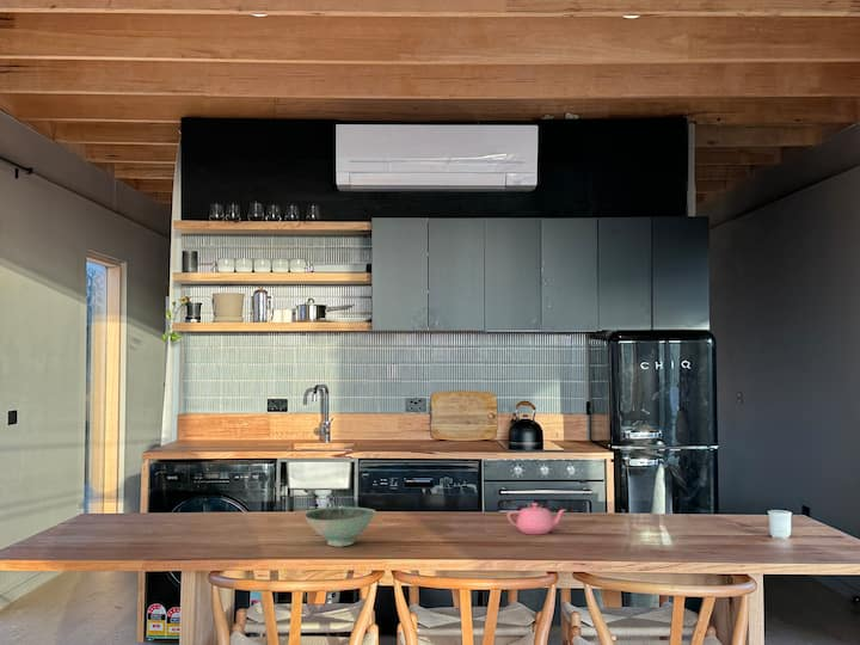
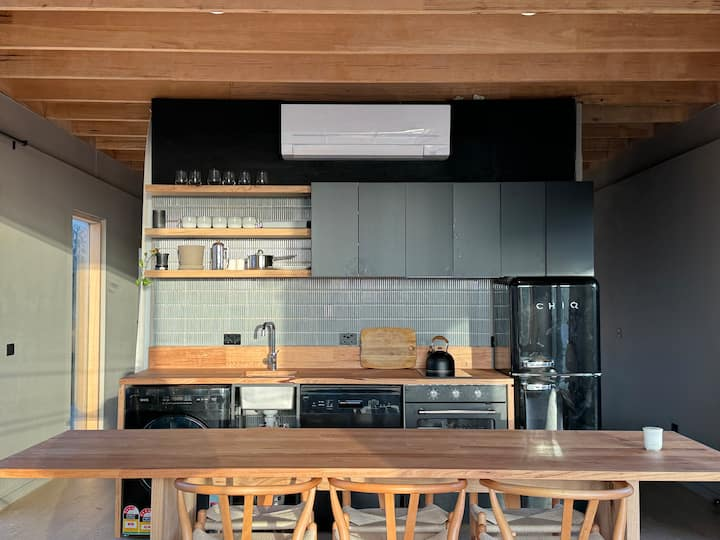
- bowl [302,506,377,548]
- teapot [506,502,566,535]
